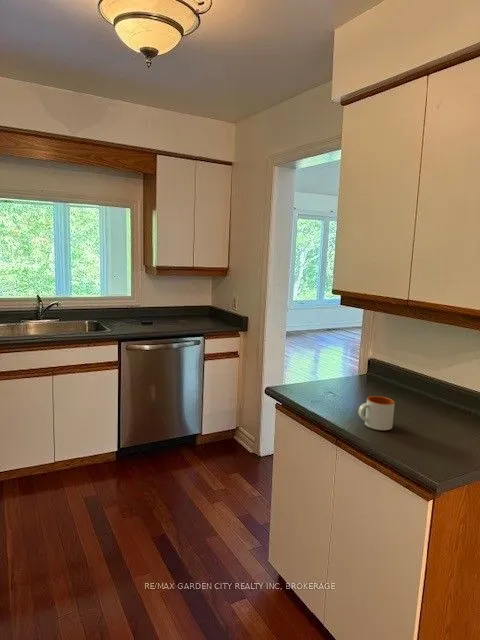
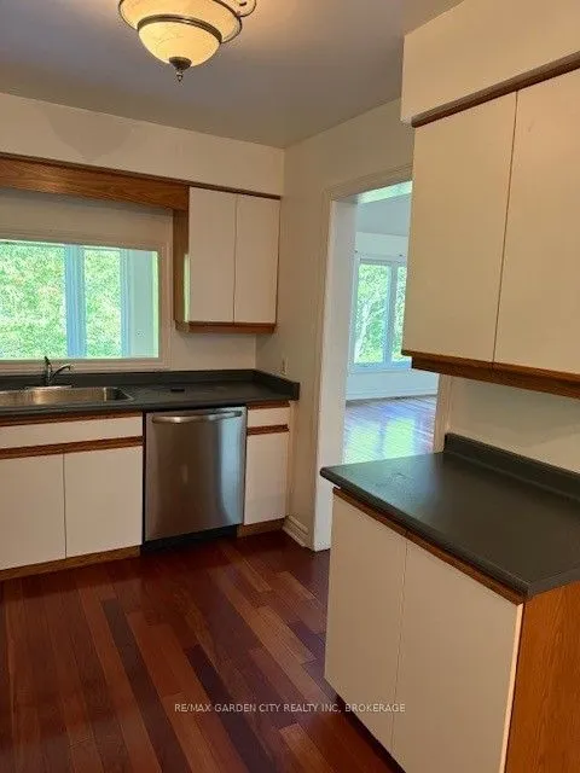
- mug [357,395,396,431]
